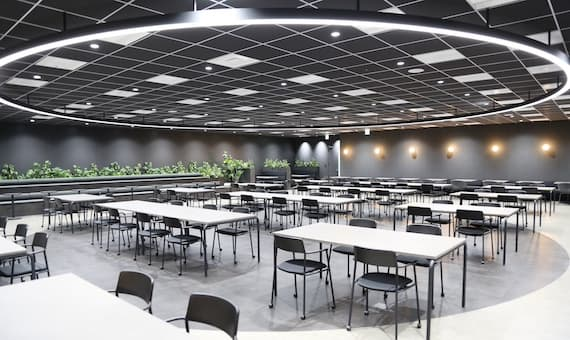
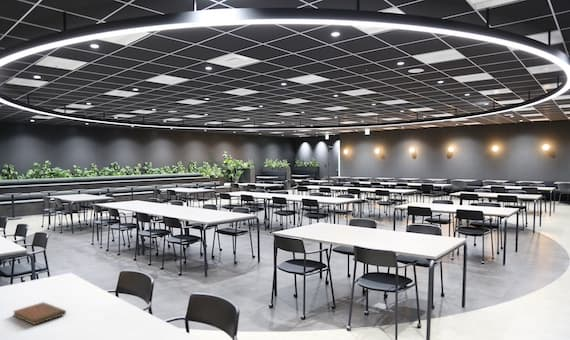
+ notebook [12,301,67,326]
